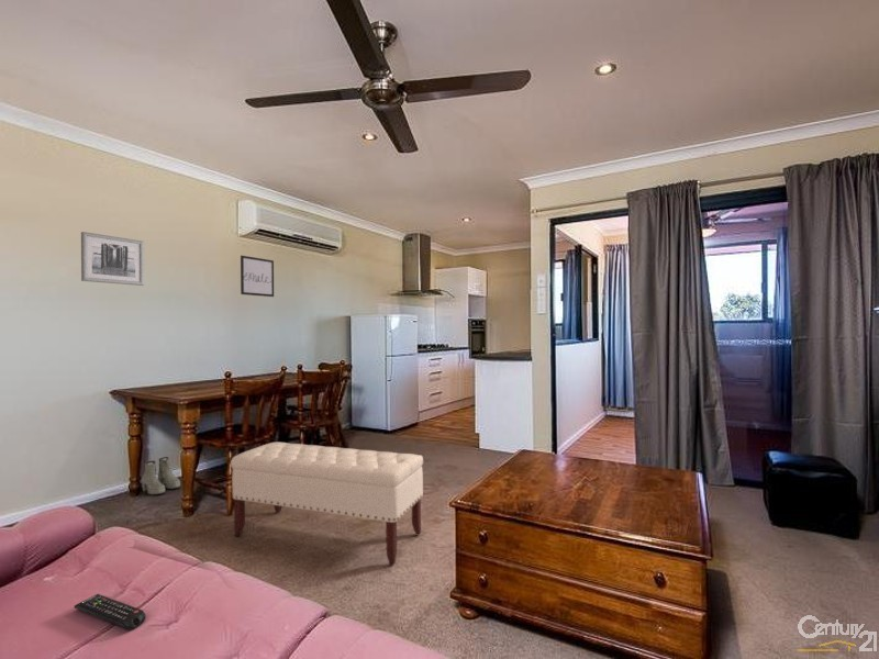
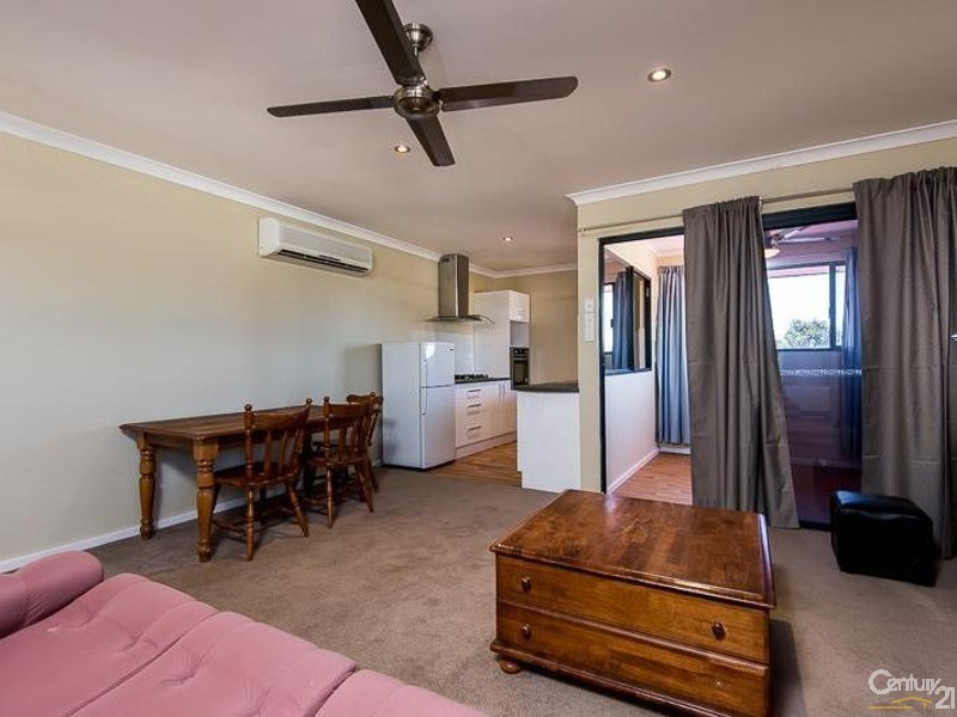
- wall art [240,255,275,298]
- wall art [80,231,145,287]
- bench [230,442,425,566]
- boots [141,456,181,495]
- remote control [74,593,147,630]
